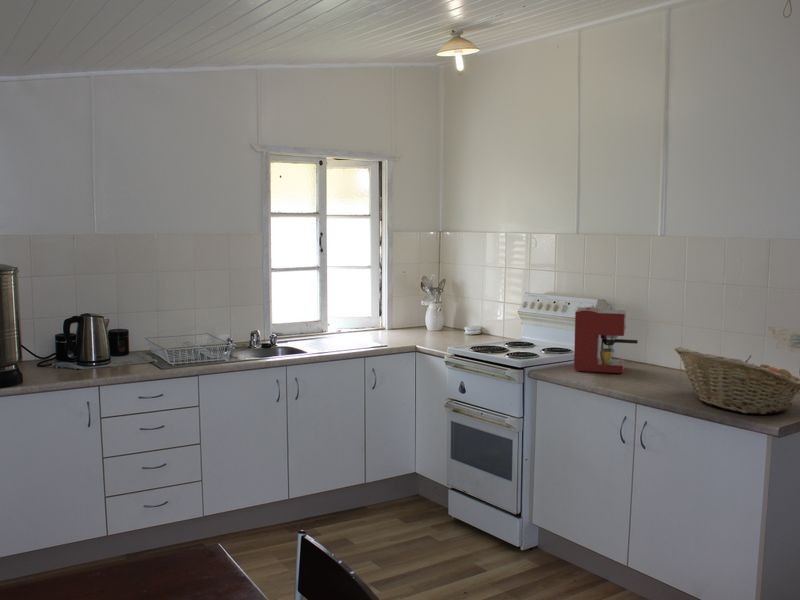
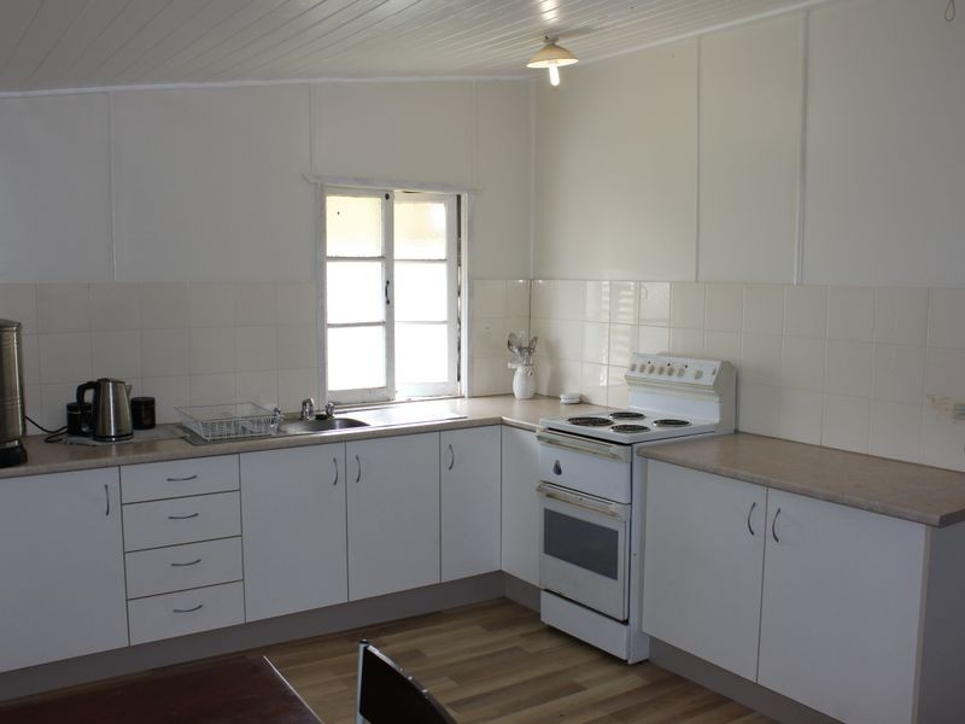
- fruit basket [674,346,800,415]
- coffee maker [573,306,639,374]
